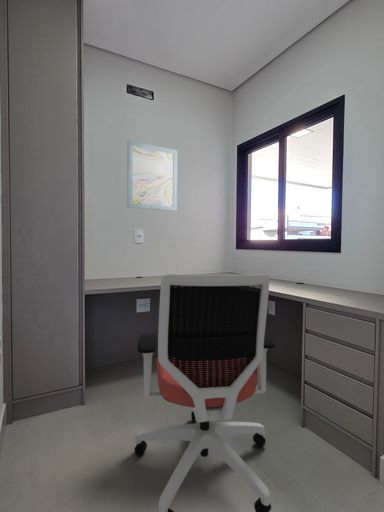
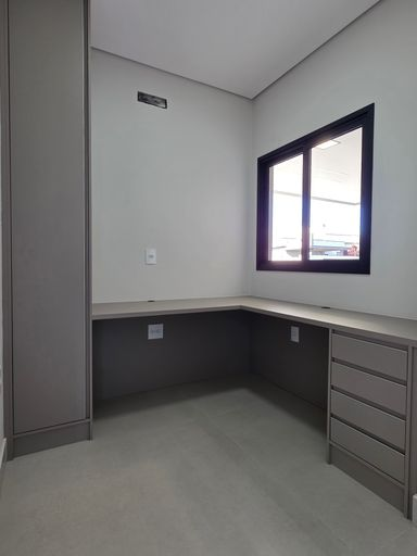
- office chair [133,273,276,512]
- wall art [127,140,178,212]
